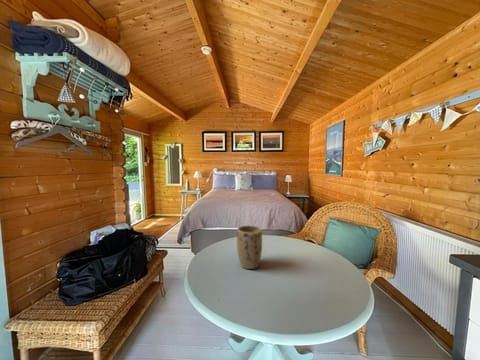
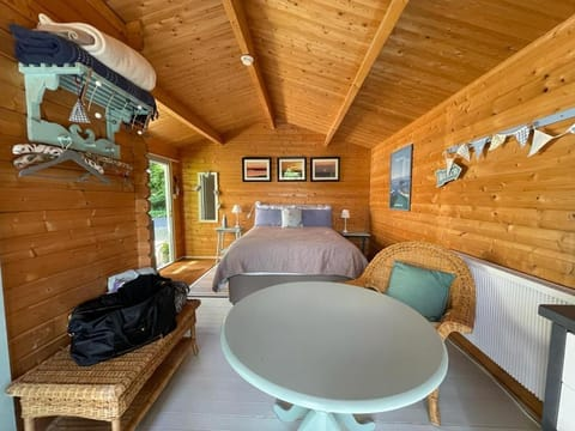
- plant pot [236,224,263,270]
